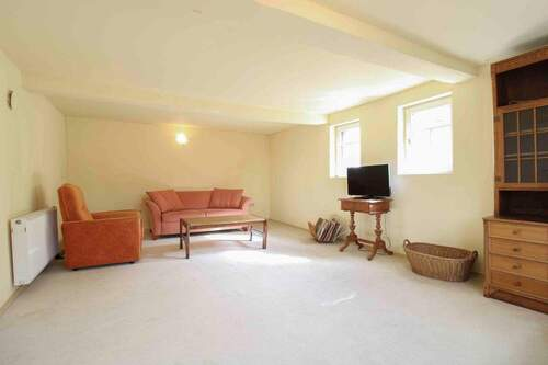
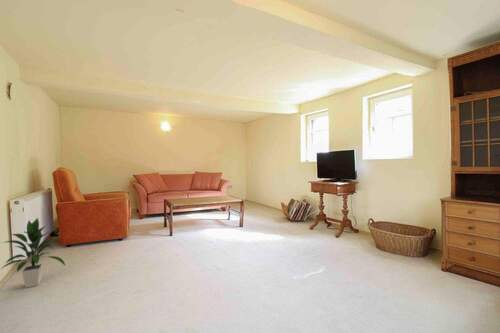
+ indoor plant [0,217,67,289]
